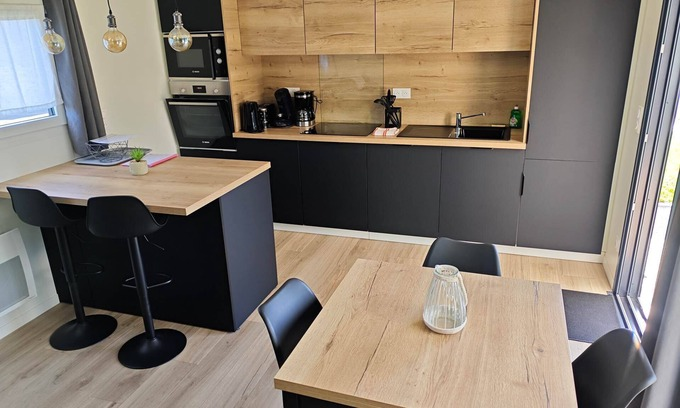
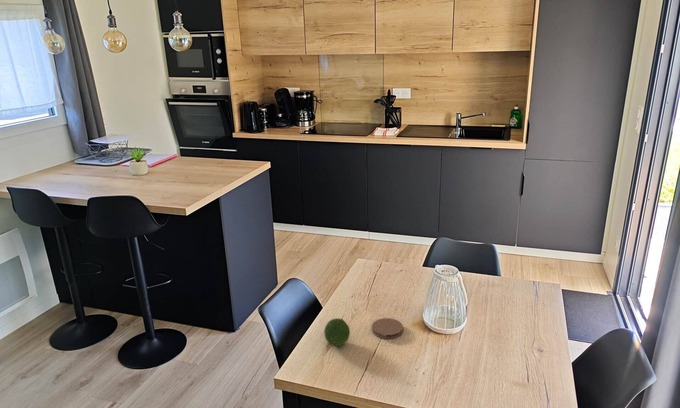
+ coaster [371,317,404,340]
+ fruit [323,317,351,347]
